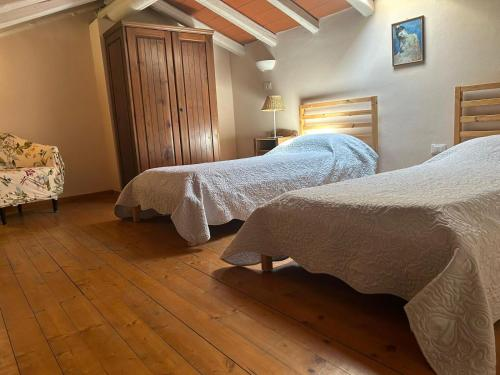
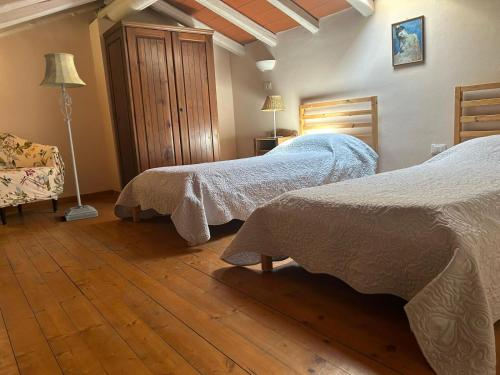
+ floor lamp [38,52,99,222]
